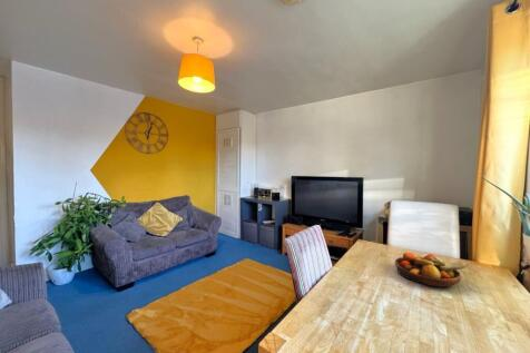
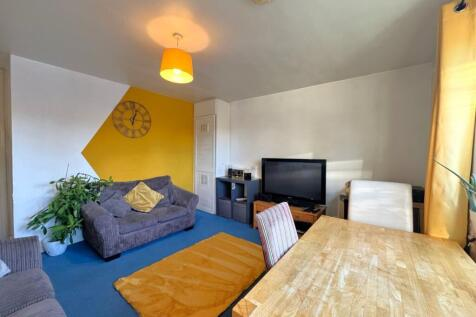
- fruit bowl [394,252,469,288]
